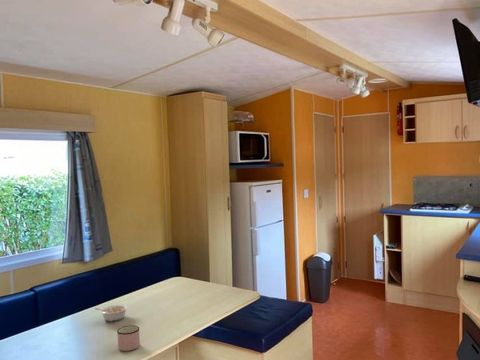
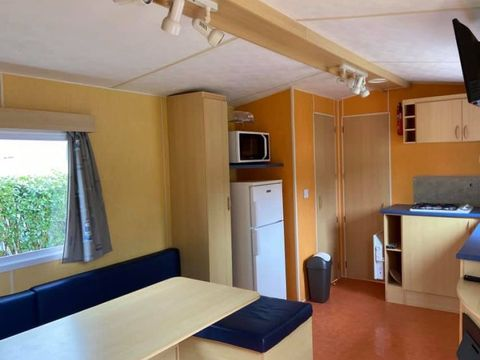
- legume [94,304,129,322]
- mug [116,324,141,352]
